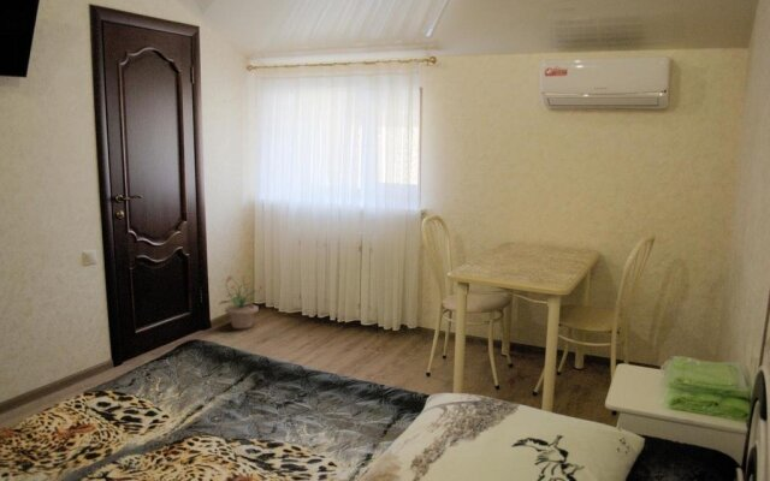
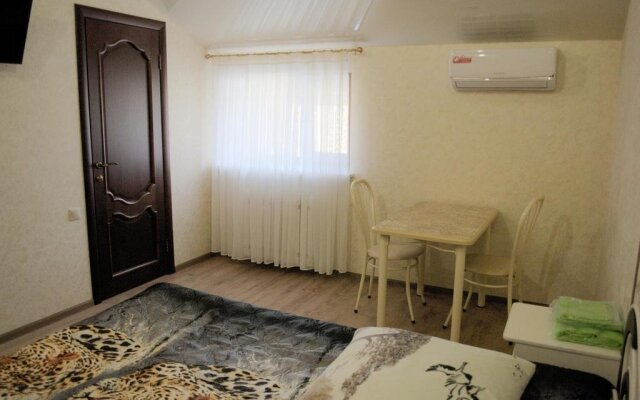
- potted plant [218,274,265,329]
